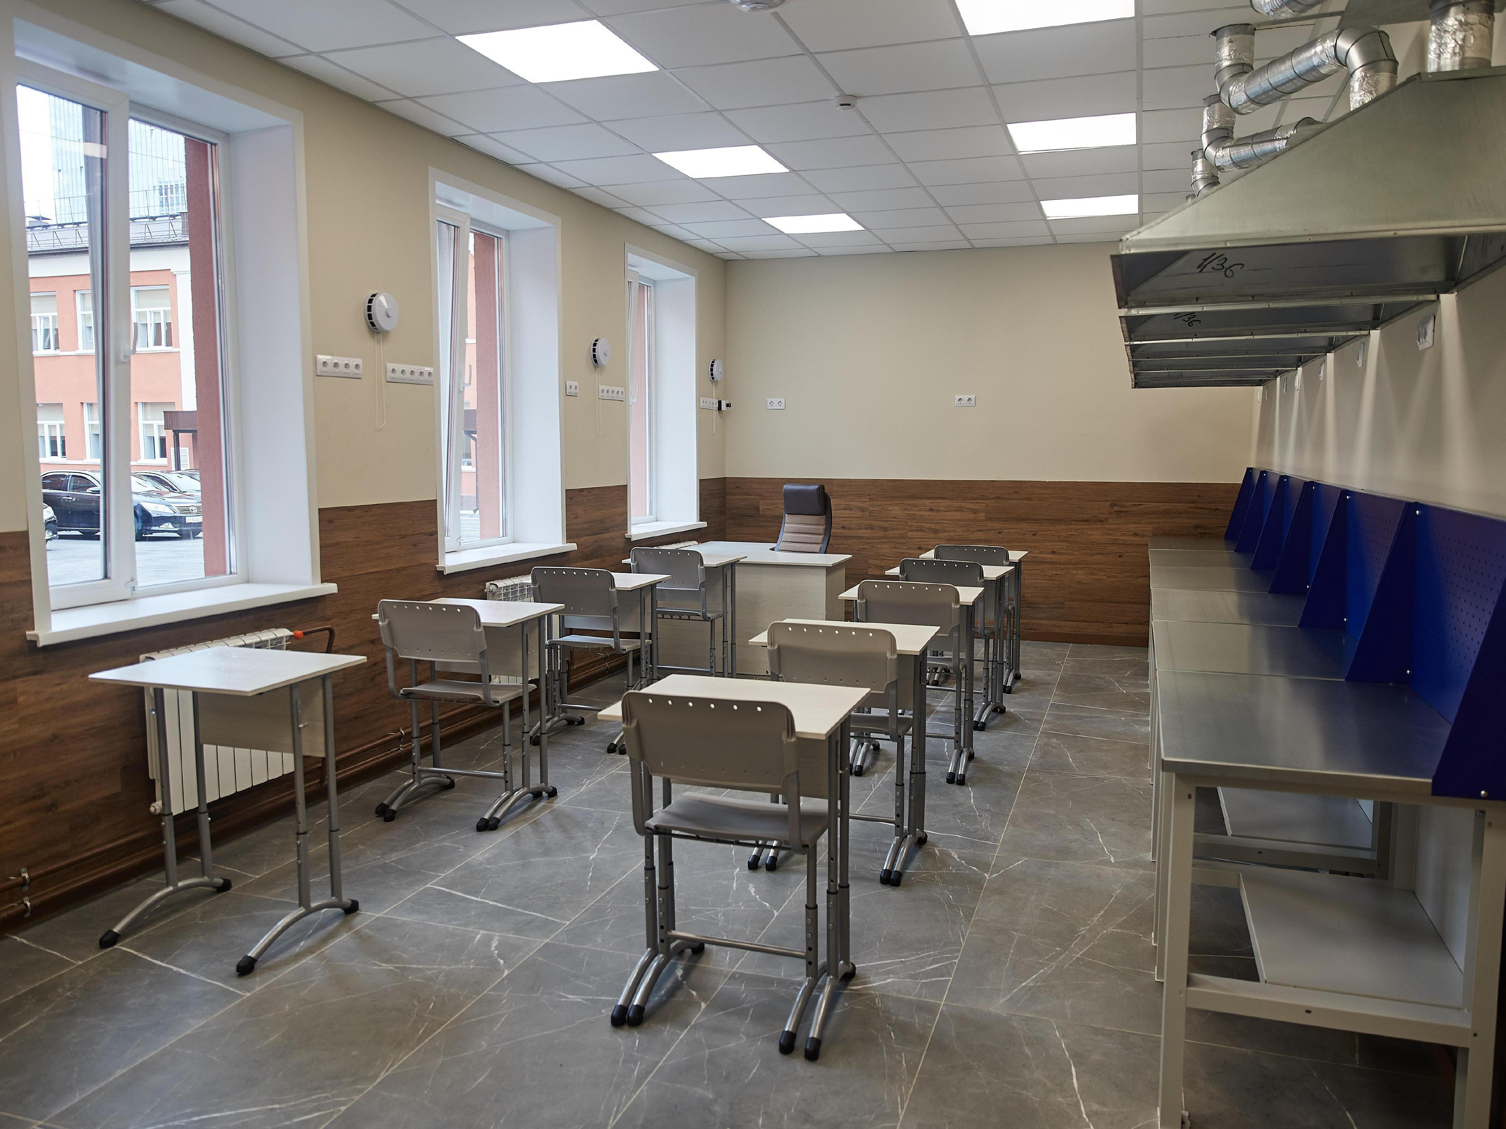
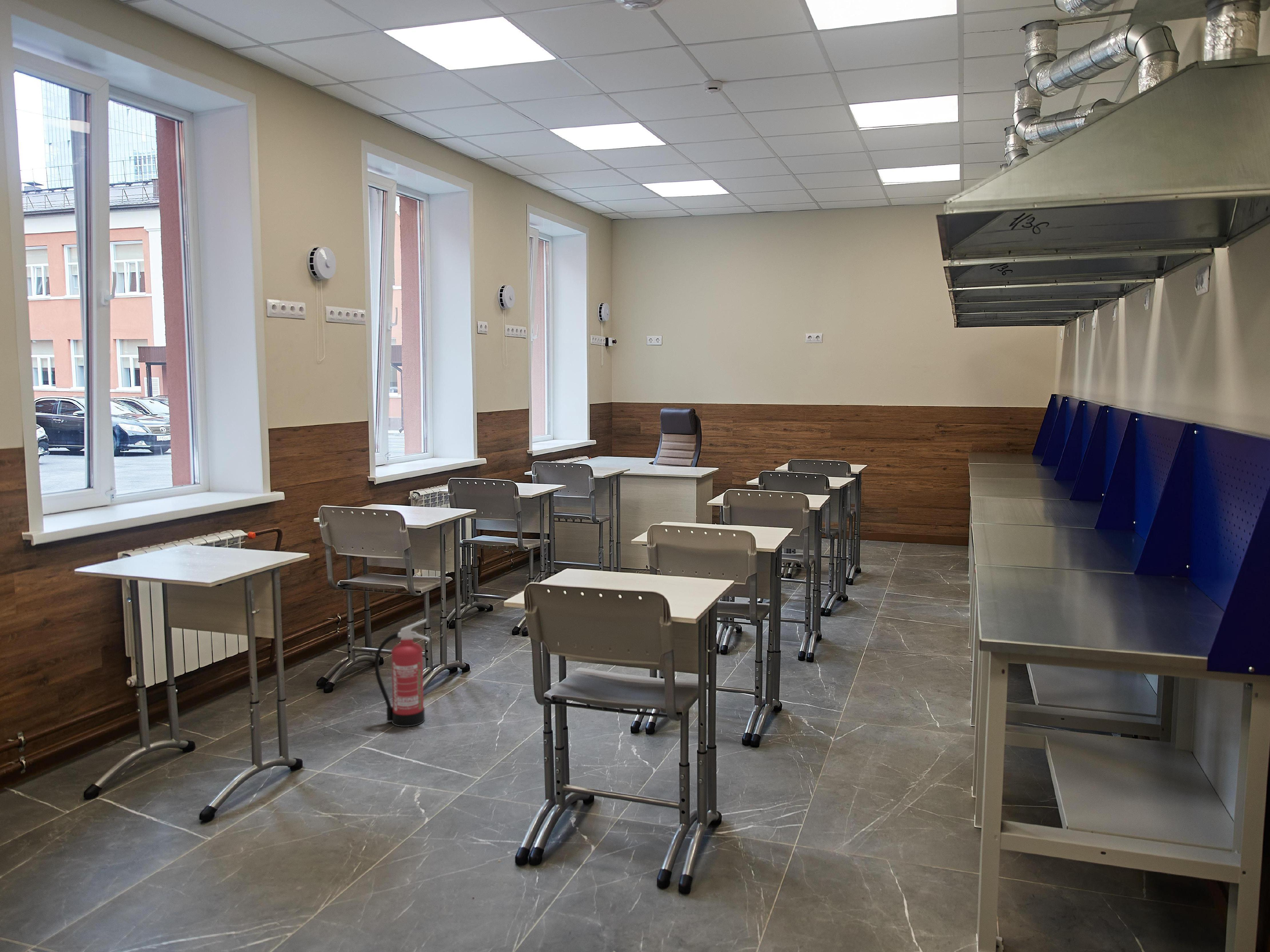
+ fire extinguisher [374,619,430,727]
